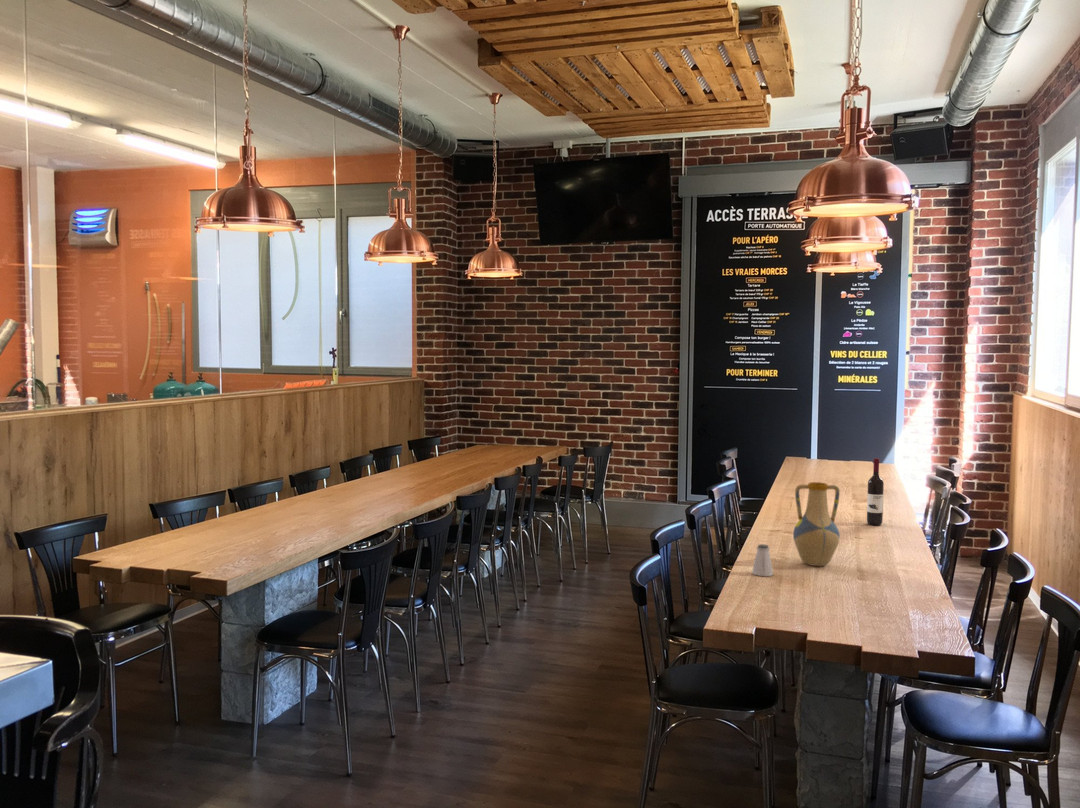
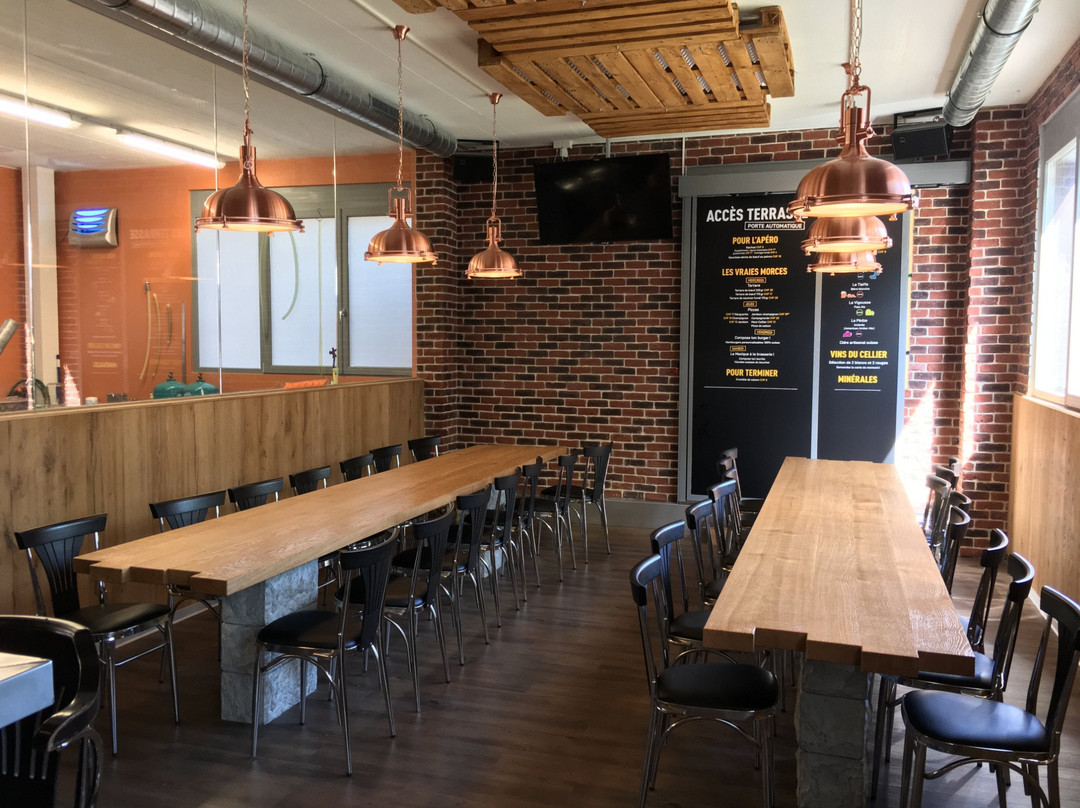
- saltshaker [751,543,774,577]
- vase [792,481,841,567]
- wine bottle [866,457,885,526]
